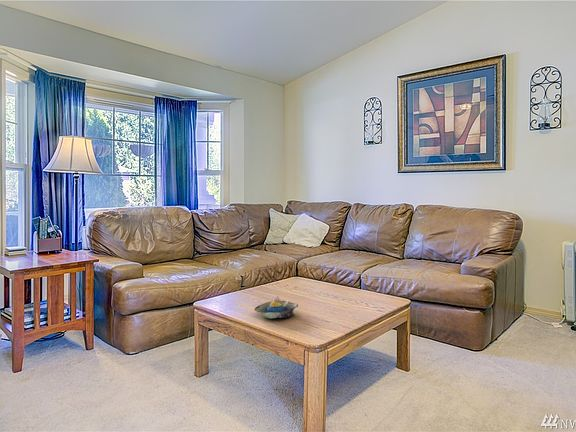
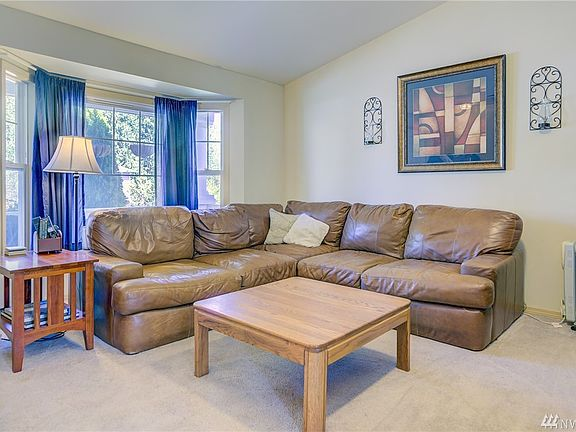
- decorative bowl [254,295,299,319]
